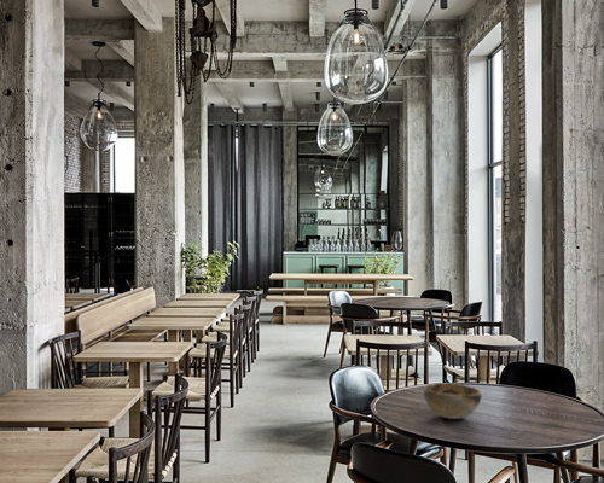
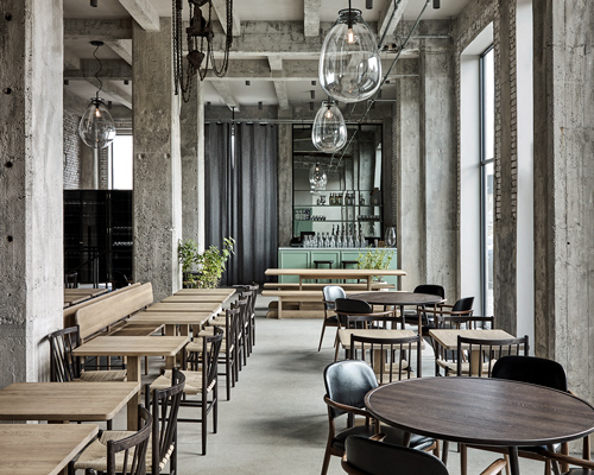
- decorative bowl [423,382,483,420]
